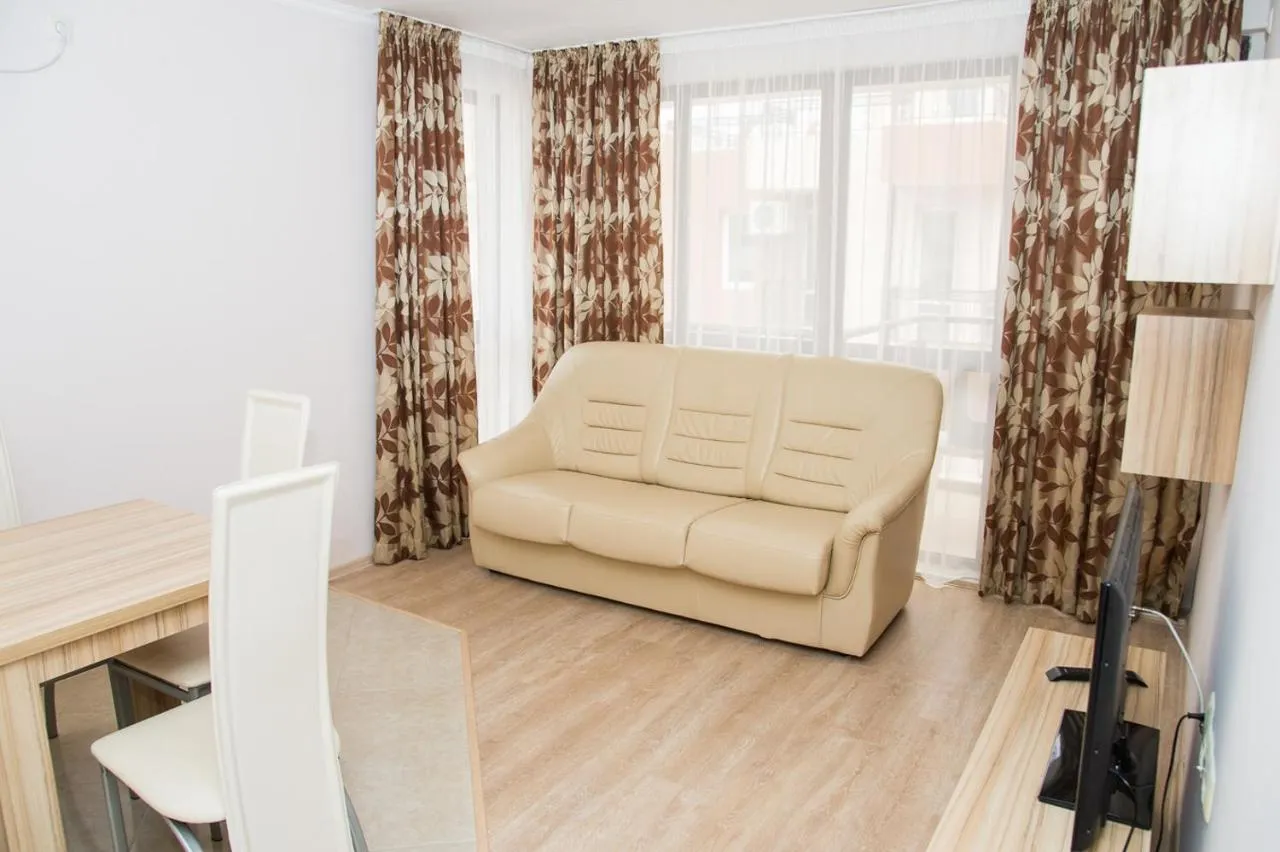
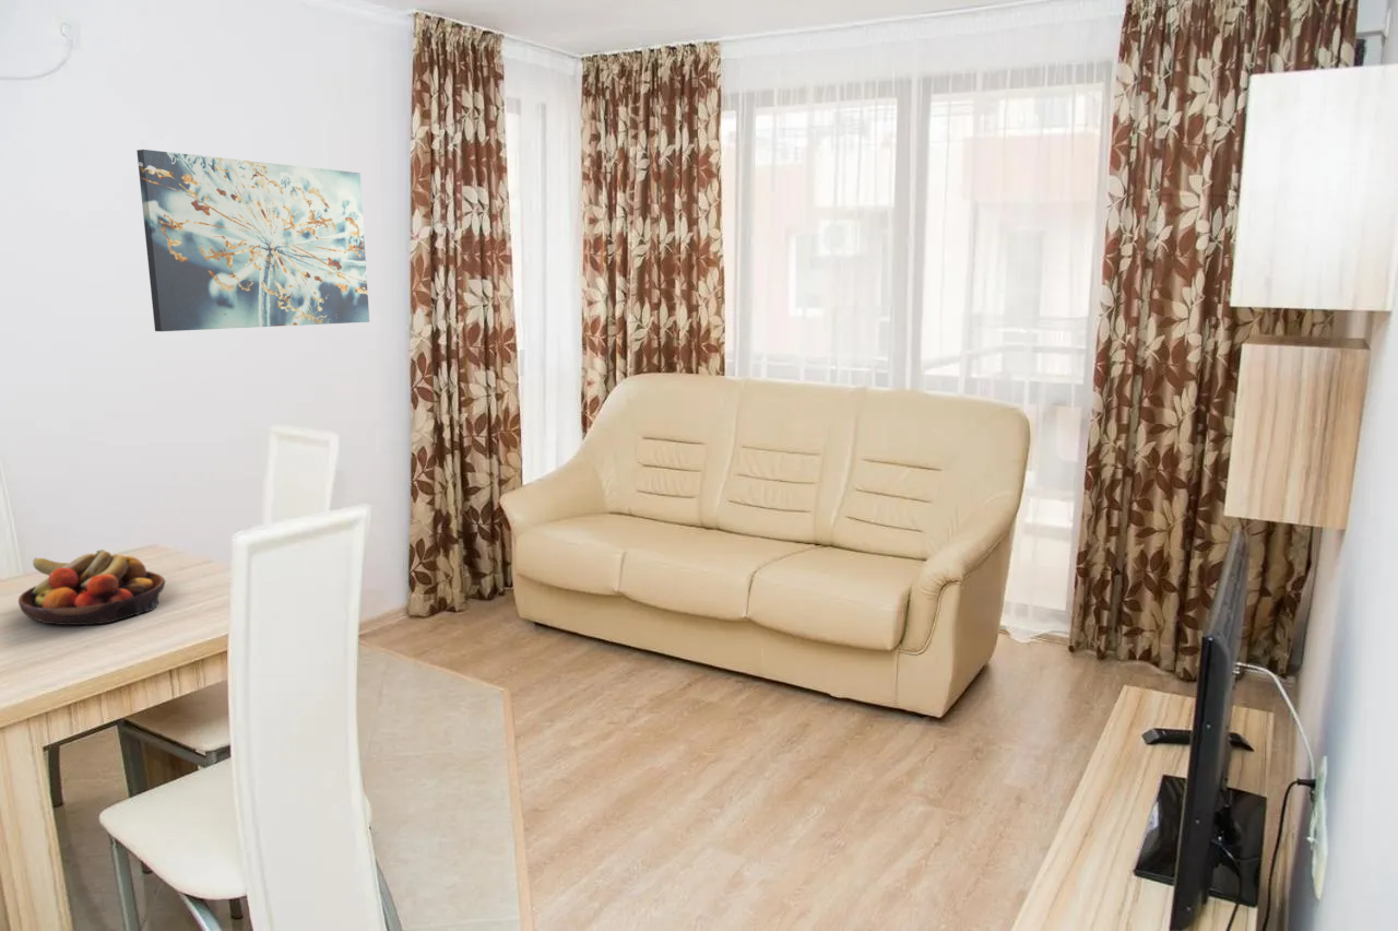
+ fruit bowl [17,549,166,626]
+ wall art [137,149,370,332]
